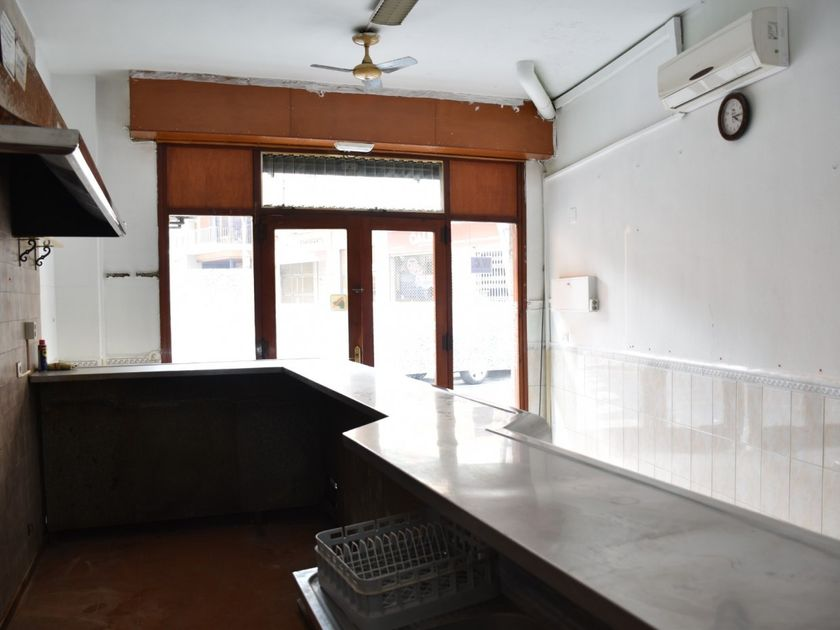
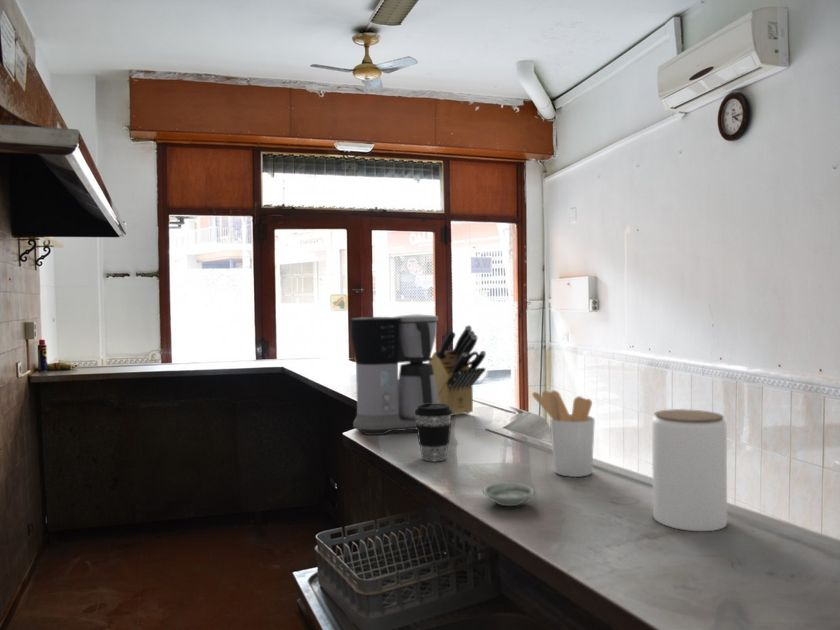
+ coffee cup [415,404,452,462]
+ utensil holder [531,389,596,478]
+ coffee maker [350,313,439,436]
+ jar [651,408,728,532]
+ knife block [427,324,487,416]
+ saucer [482,482,535,507]
